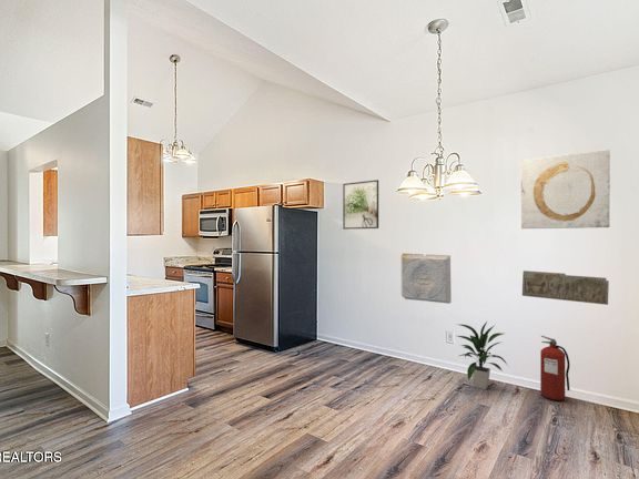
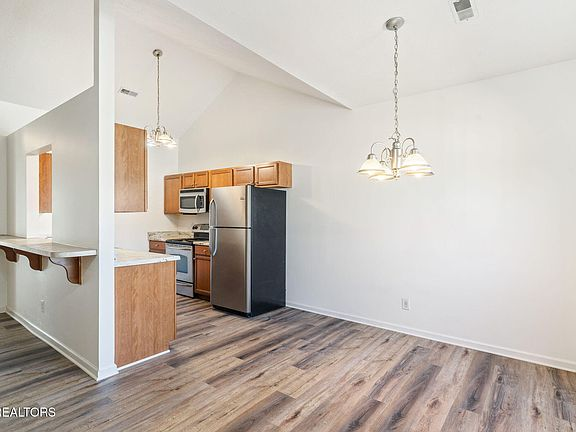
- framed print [342,179,379,231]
- decorative wall panel [399,253,453,305]
- indoor plant [455,320,509,390]
- fire extinguisher [539,335,571,401]
- wall art [520,149,611,230]
- relief sculpture [521,269,610,306]
